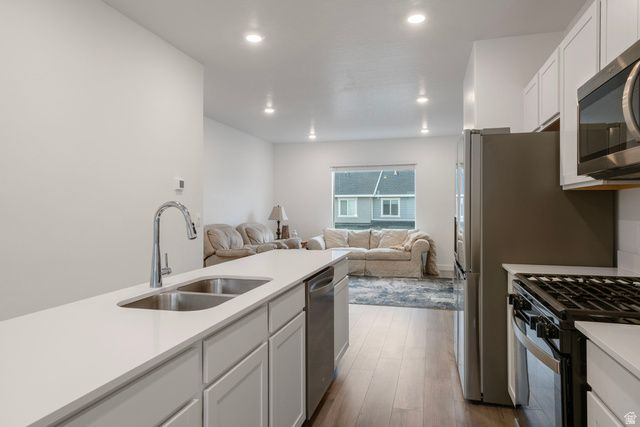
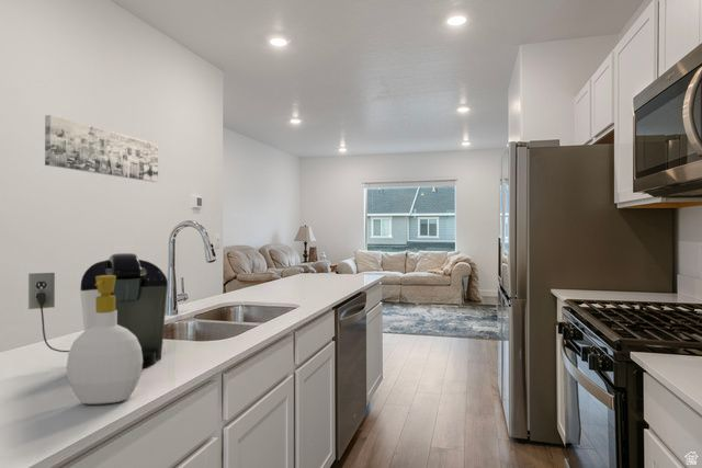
+ soap bottle [66,275,143,406]
+ coffee maker [27,252,169,369]
+ wall art [44,114,159,183]
